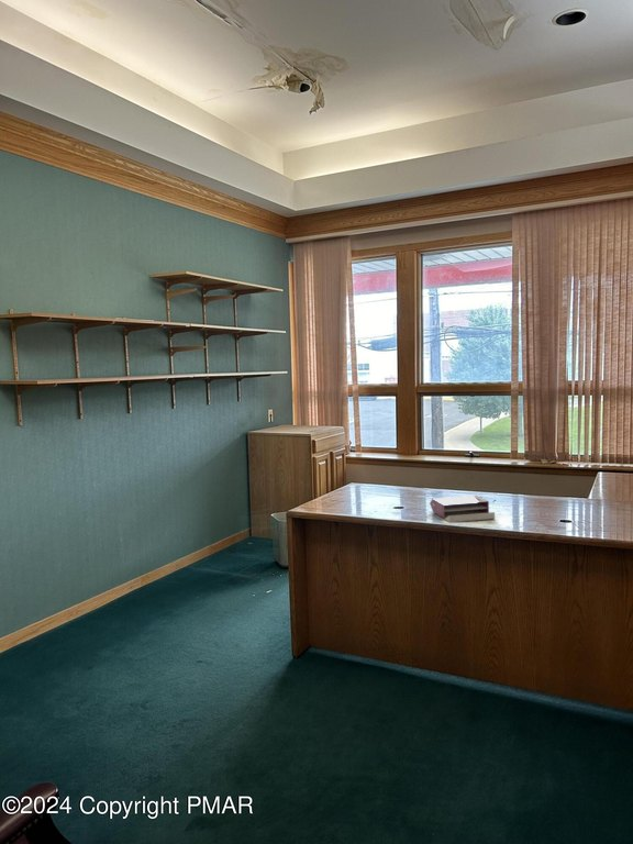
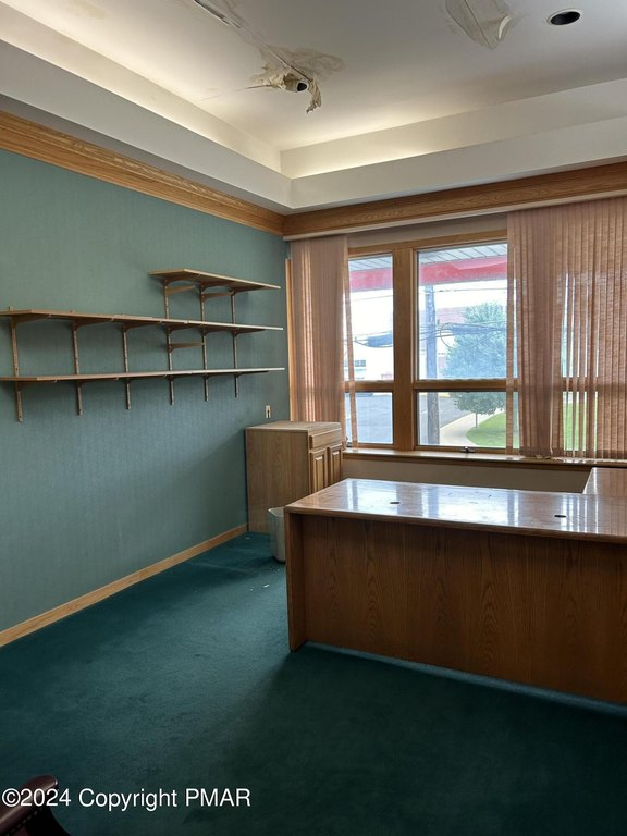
- book [429,495,496,523]
